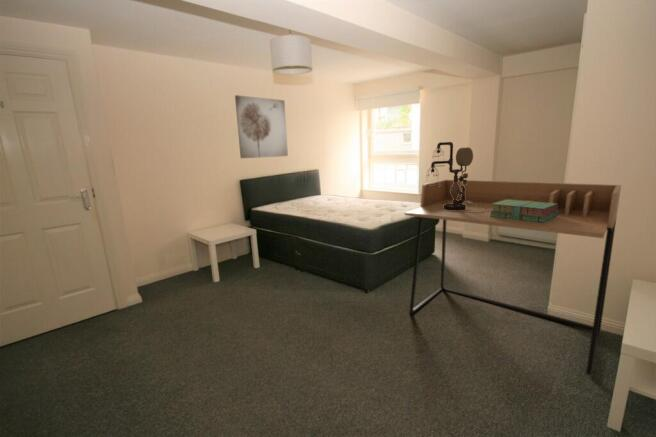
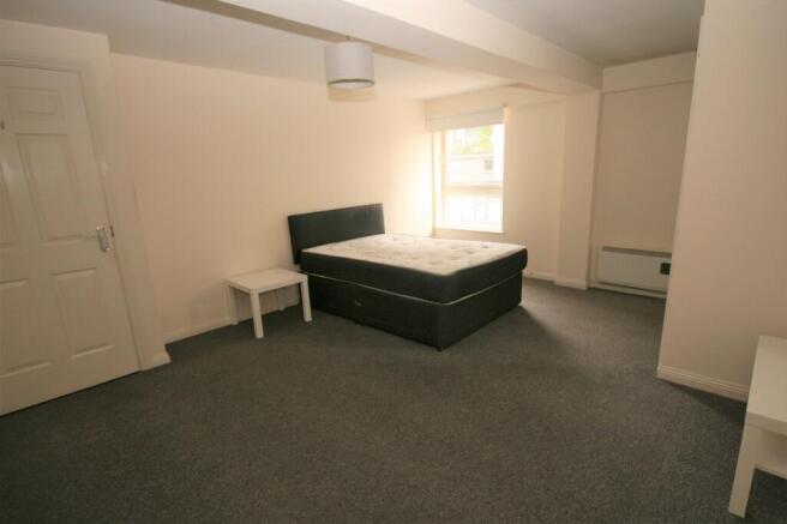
- stack of books [489,200,558,223]
- table lamp [425,141,488,213]
- desk [404,179,622,376]
- wall art [234,94,289,159]
